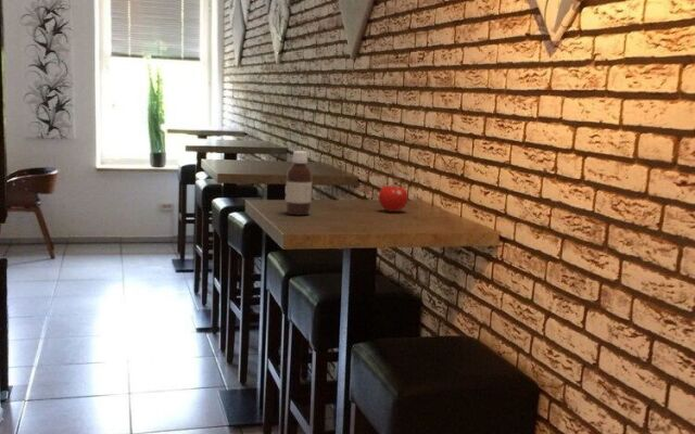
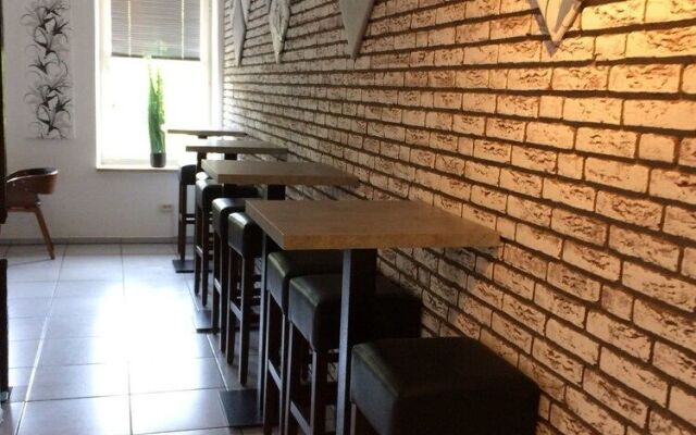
- fruit [378,181,409,213]
- bottle [285,150,313,216]
